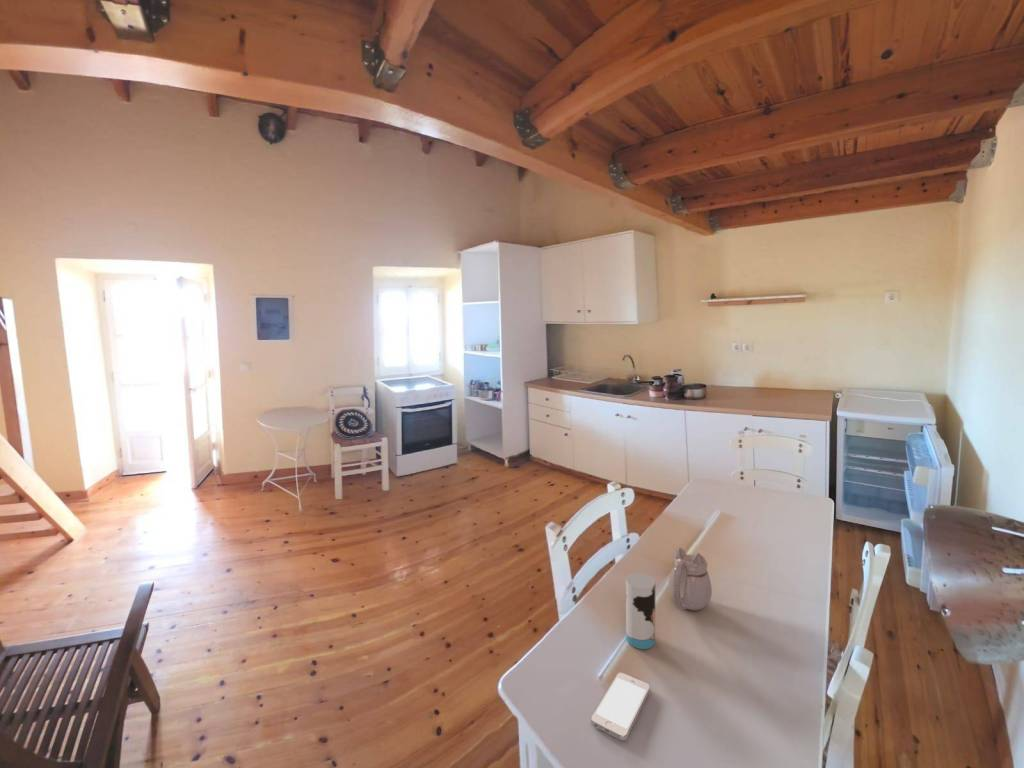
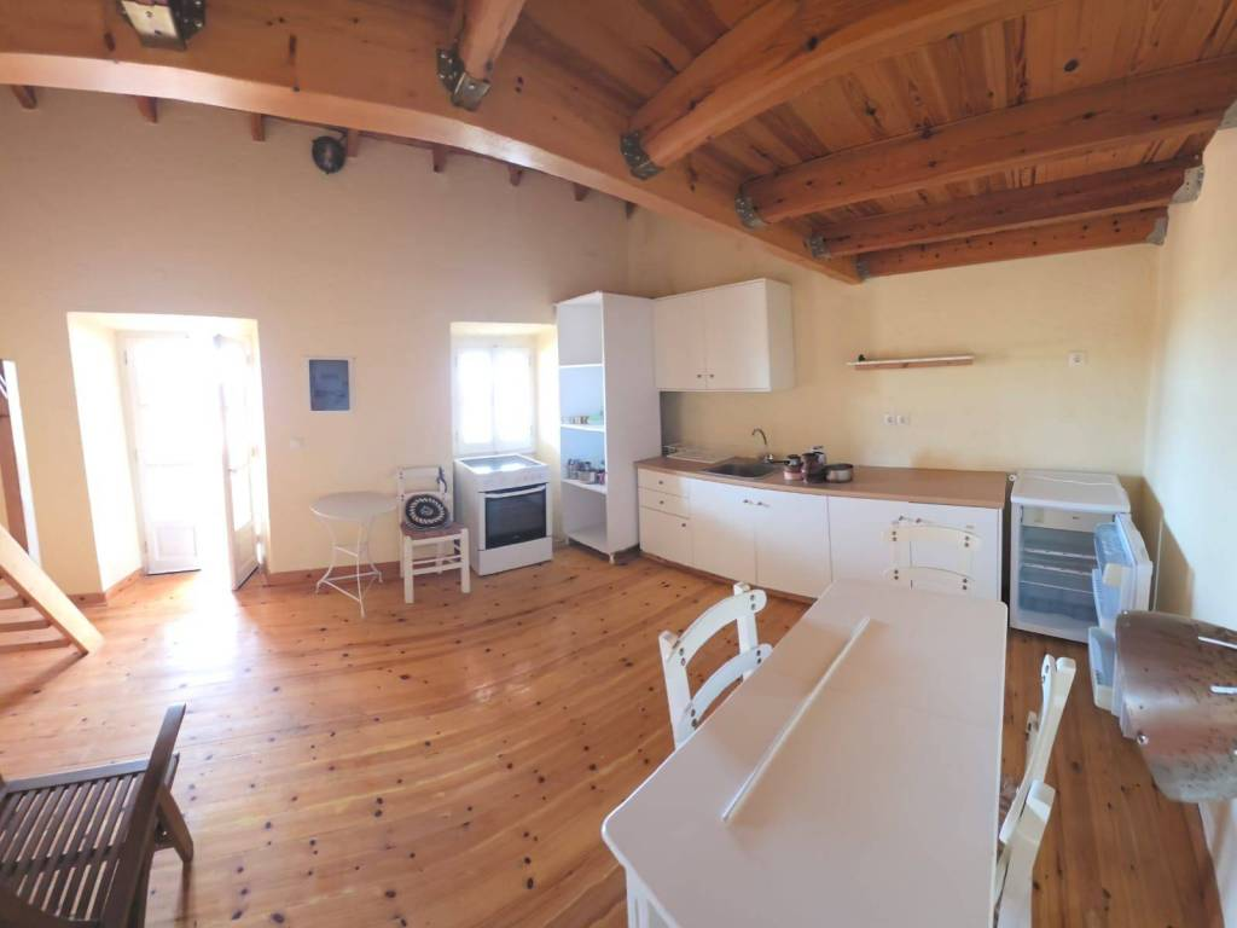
- smartphone [590,672,651,741]
- teapot [668,547,713,612]
- cup [625,572,656,650]
